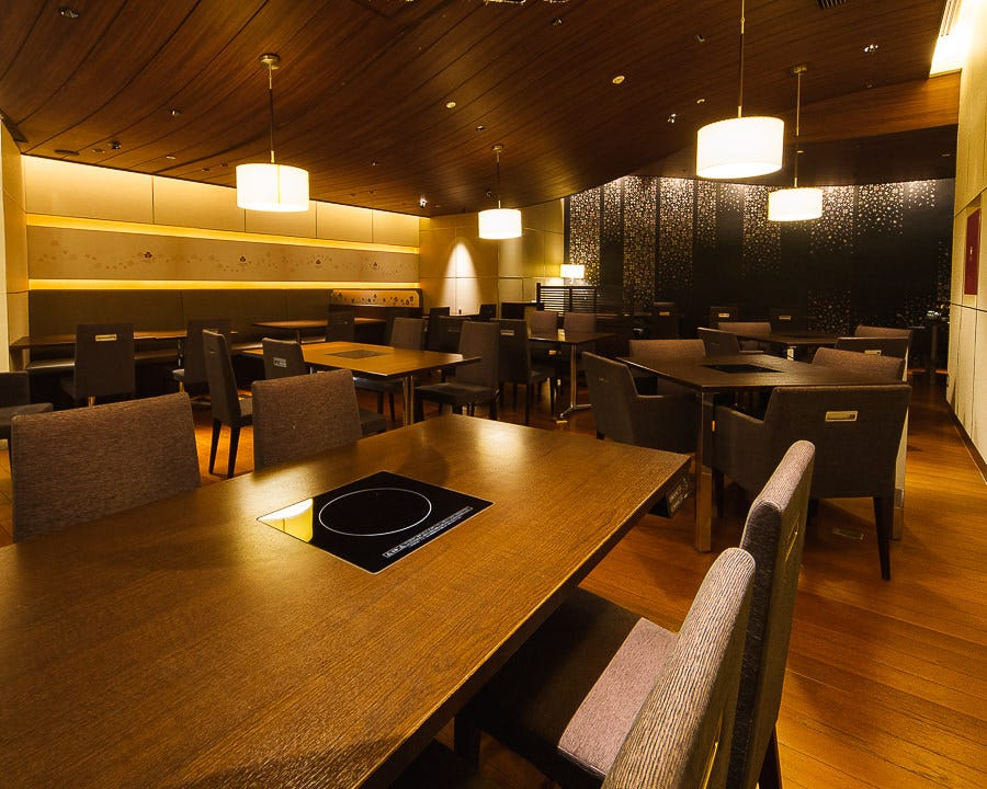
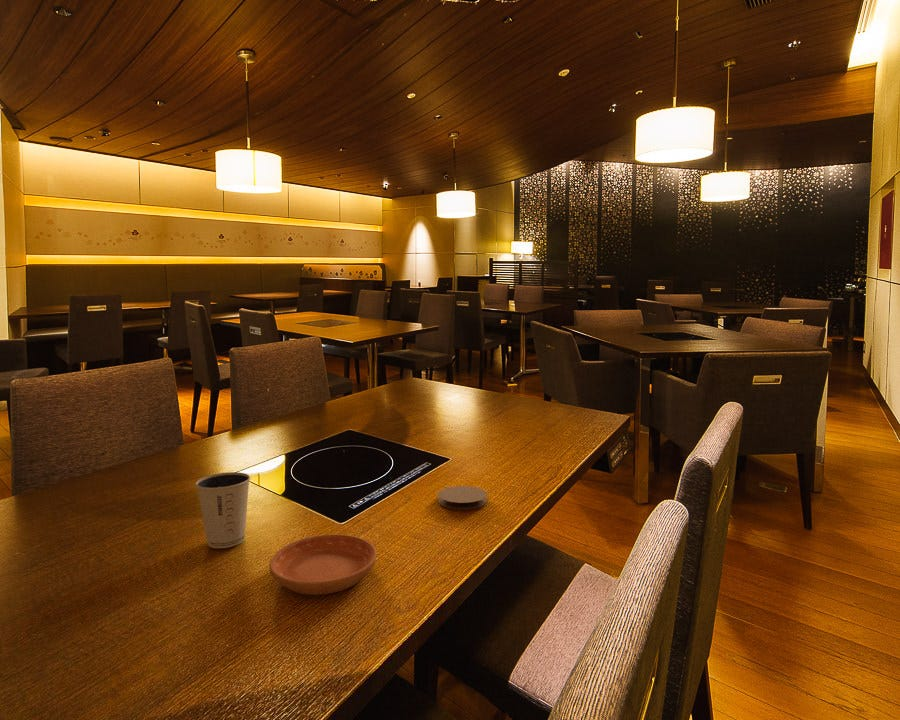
+ coaster [437,485,488,511]
+ dixie cup [195,471,251,549]
+ saucer [268,534,377,596]
